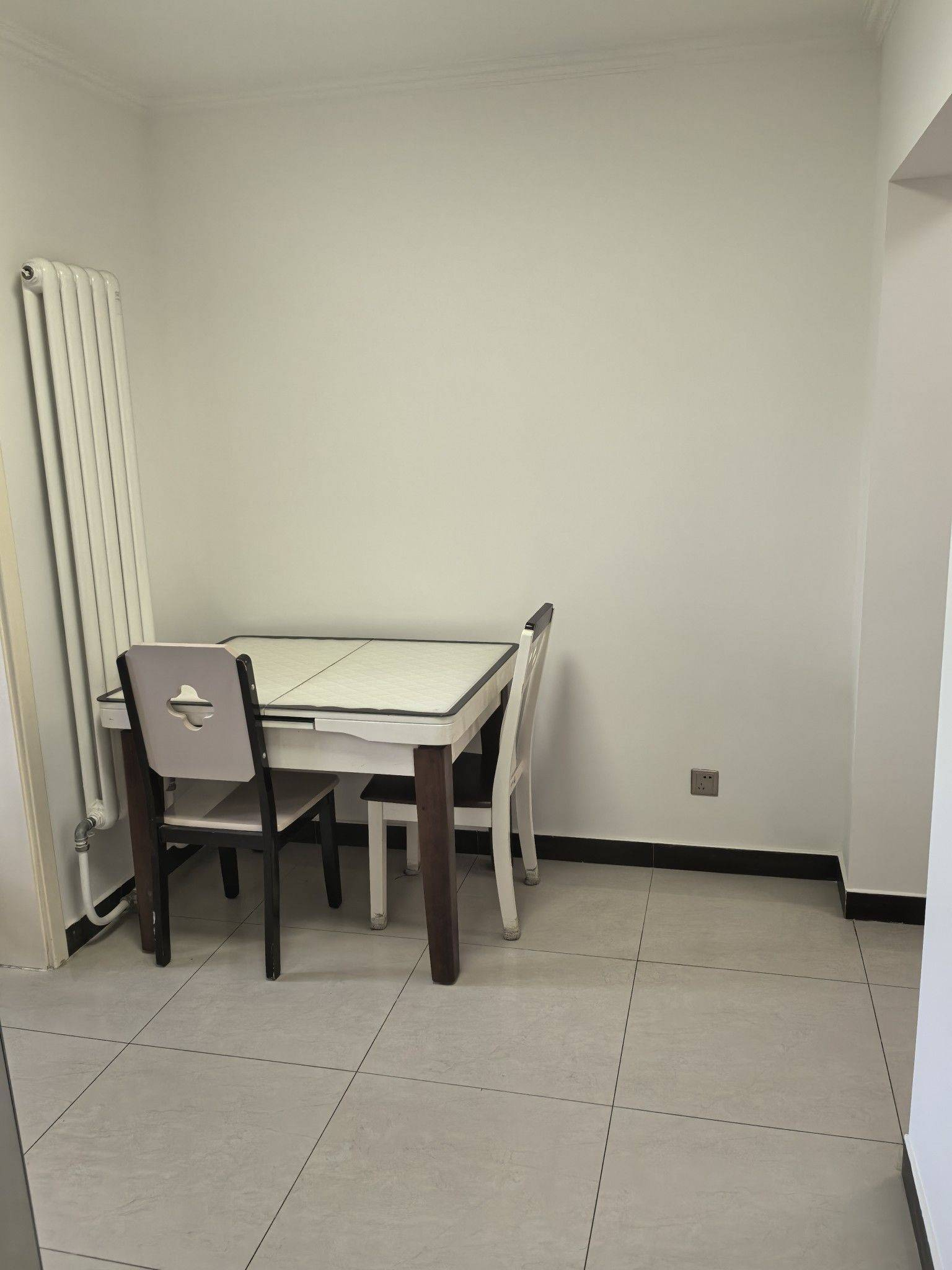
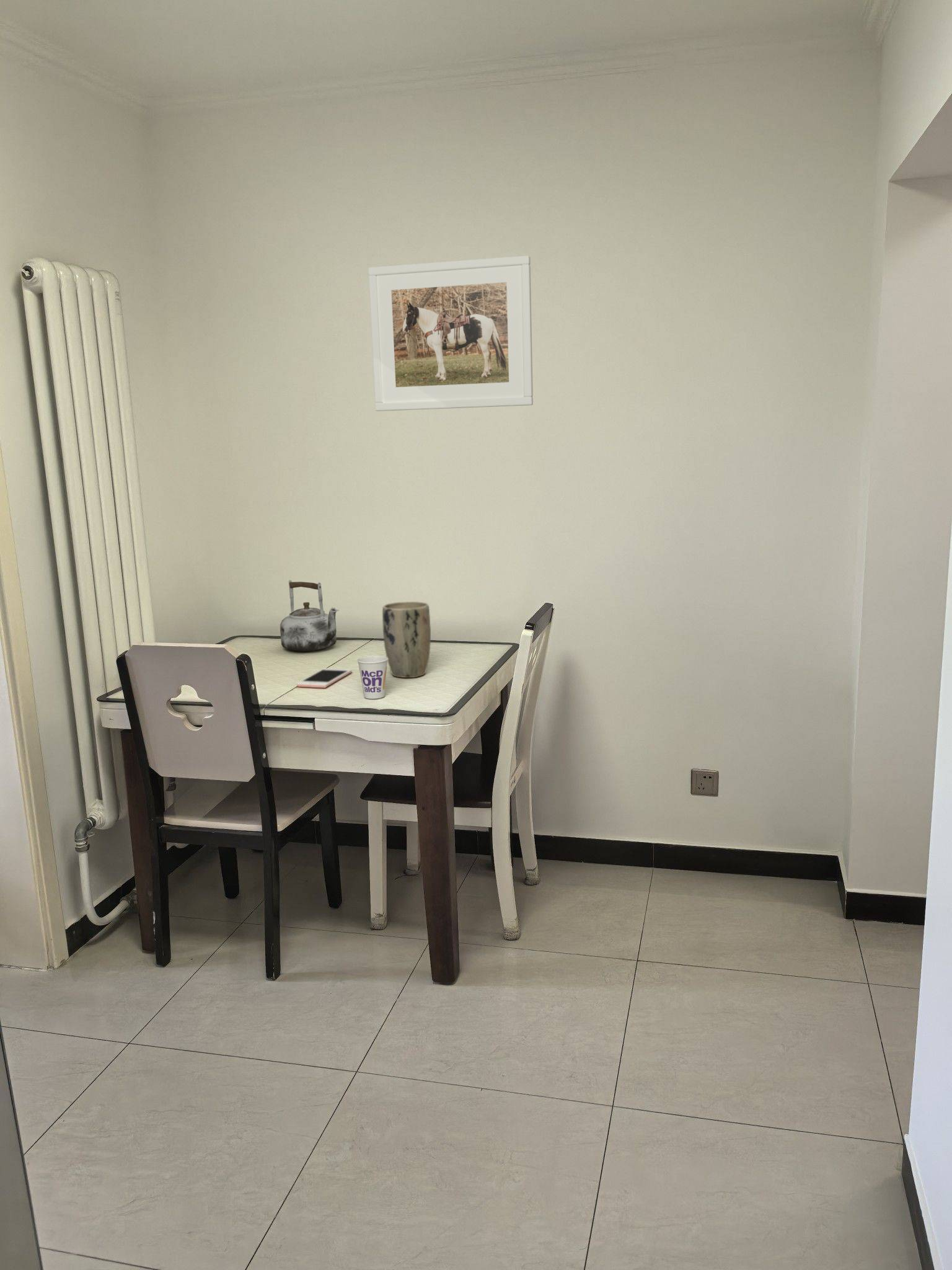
+ cup [356,655,388,699]
+ plant pot [382,601,431,678]
+ kettle [280,580,339,652]
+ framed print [368,255,534,412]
+ cell phone [296,668,353,688]
